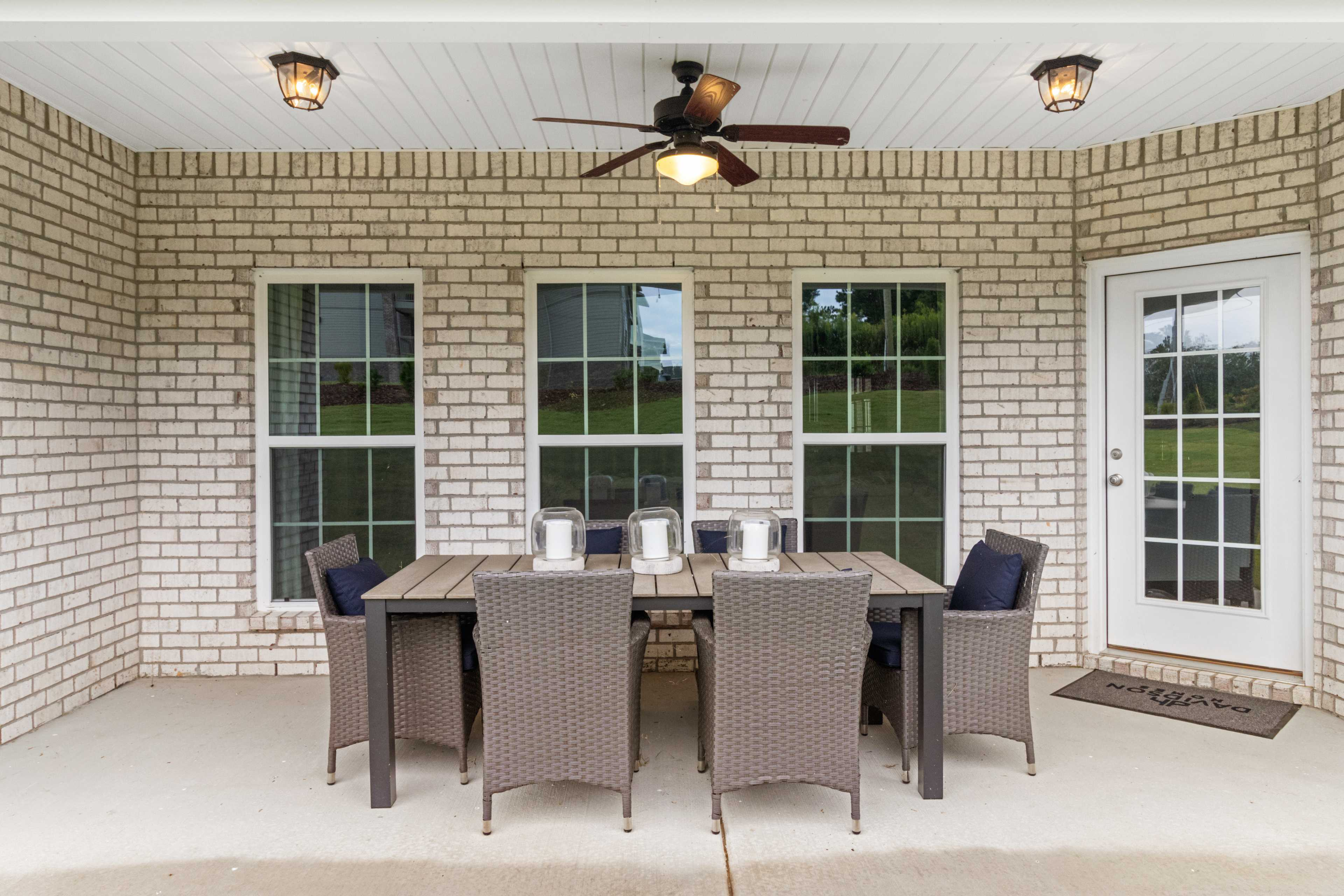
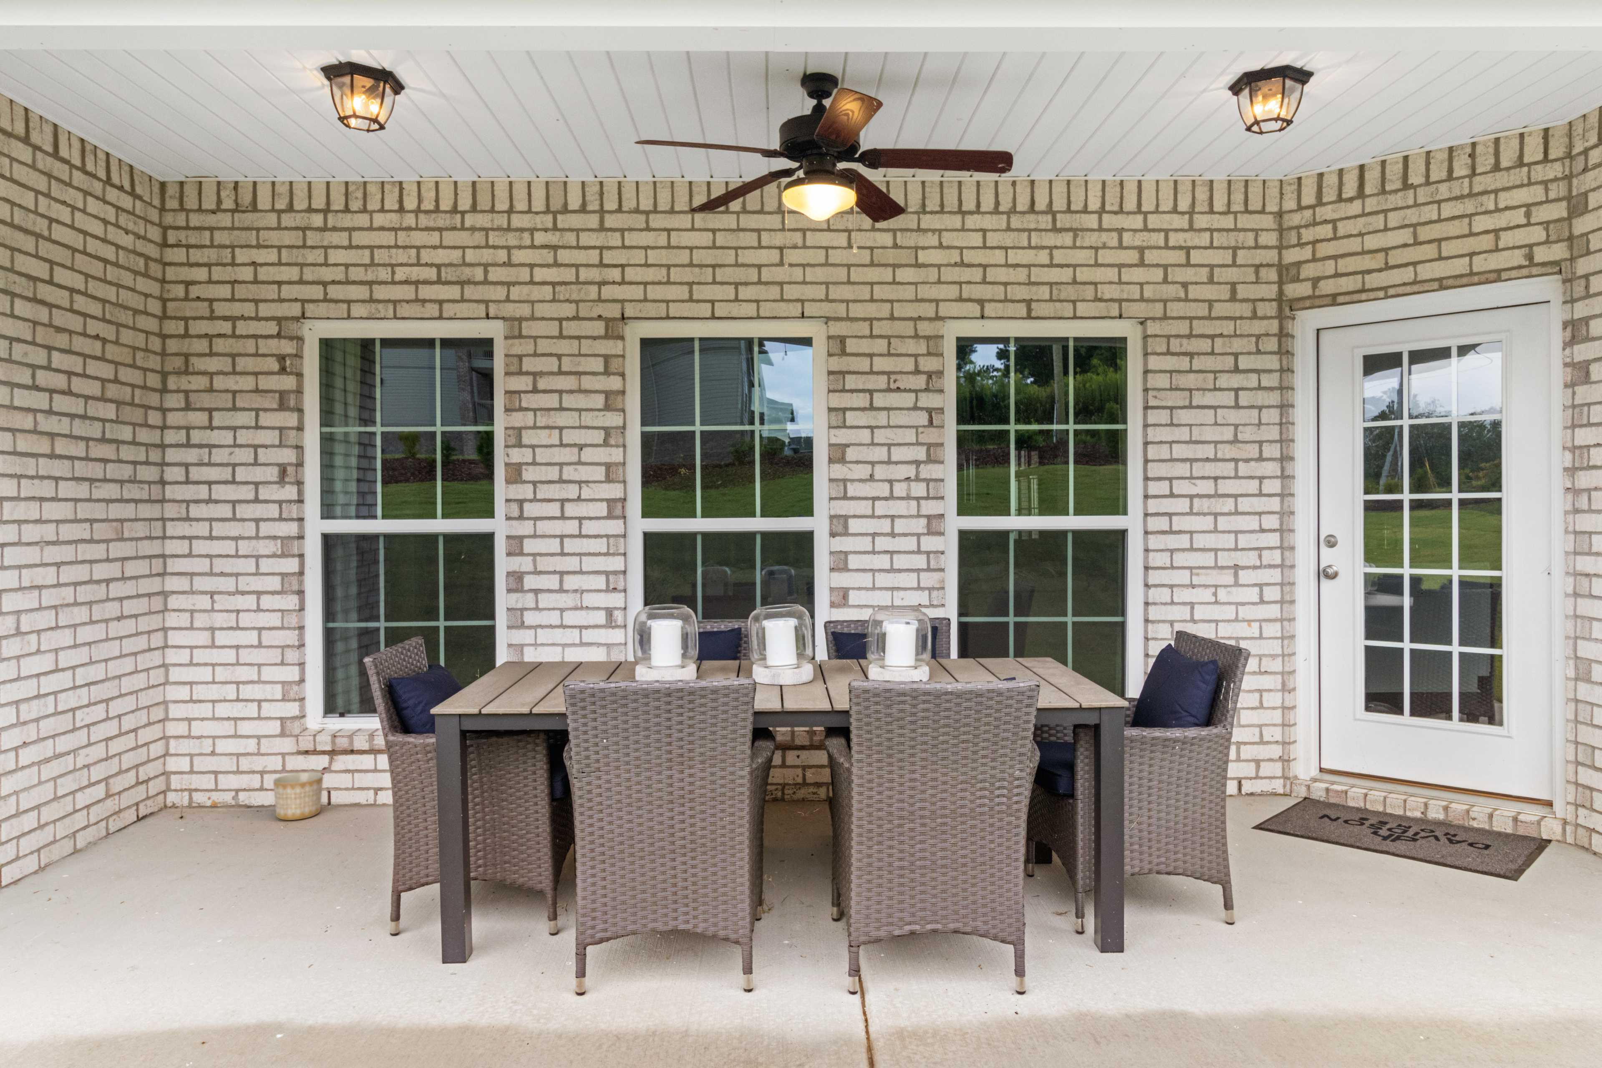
+ planter [273,771,324,820]
